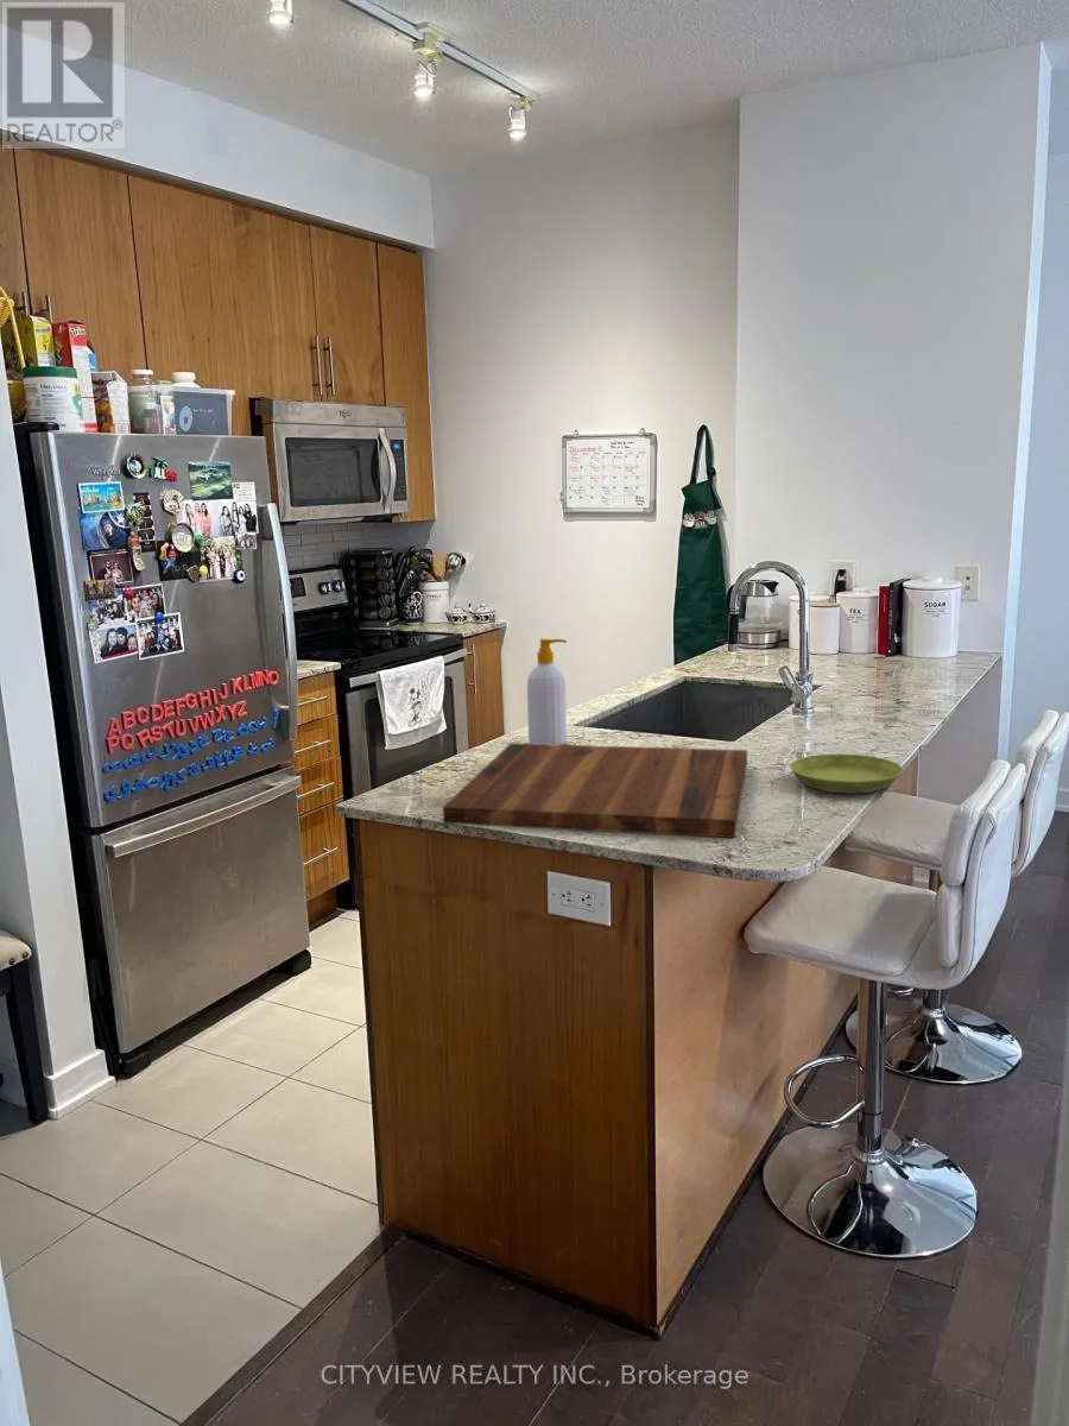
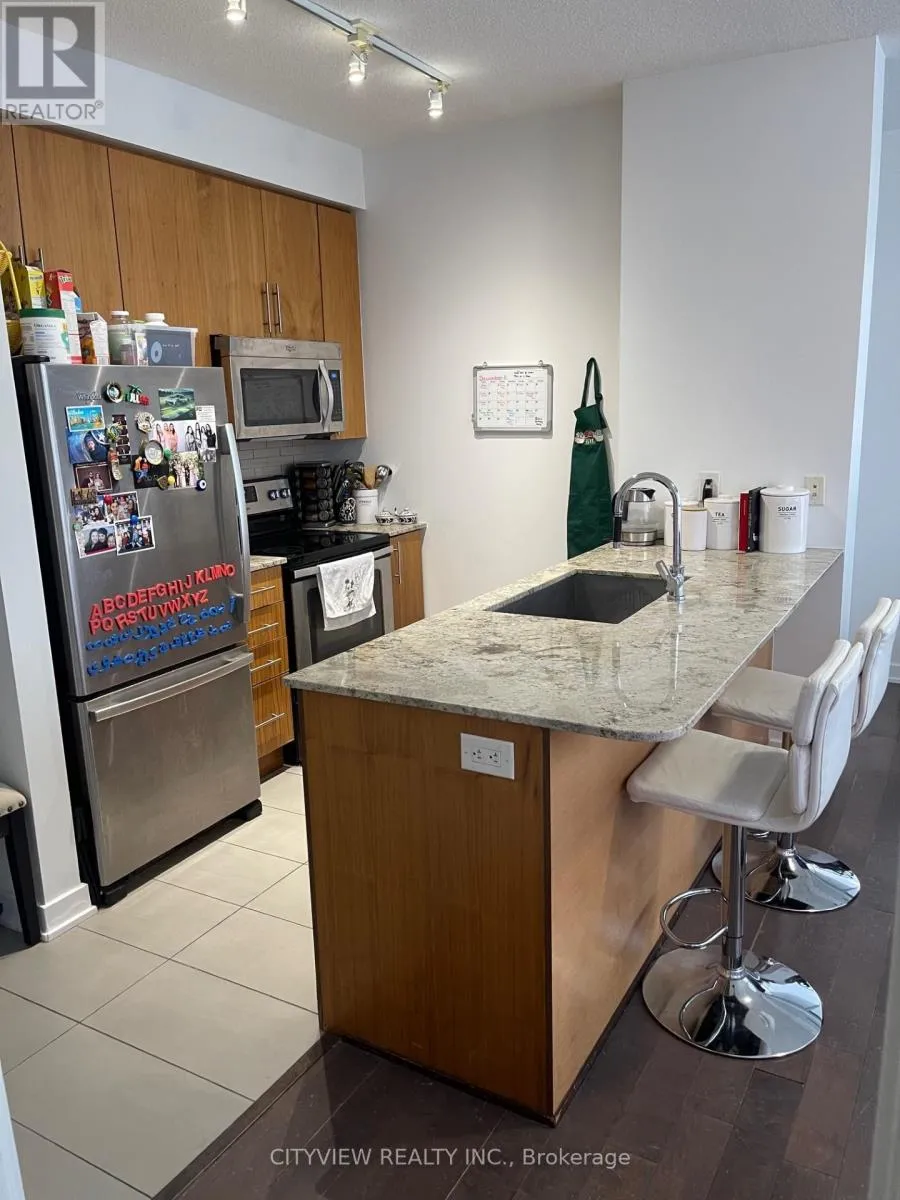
- cutting board [442,743,748,839]
- saucer [789,753,904,794]
- soap bottle [526,637,568,745]
